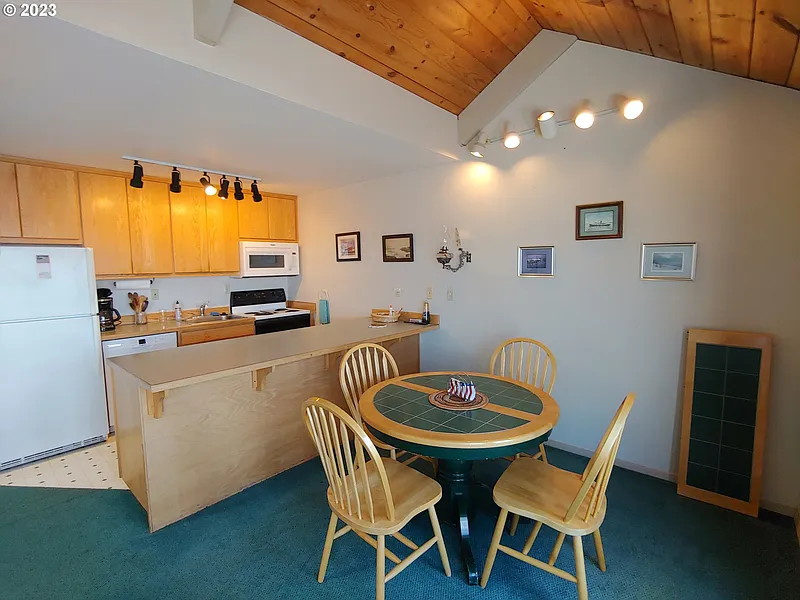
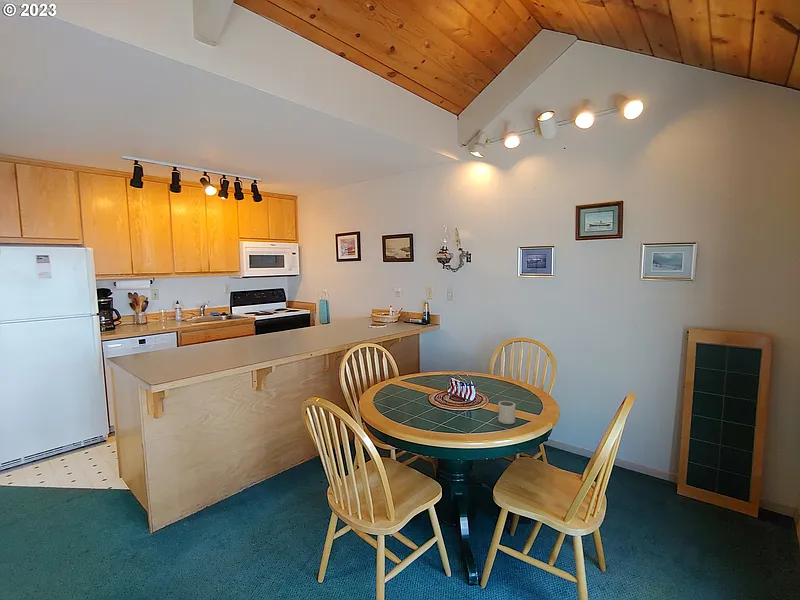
+ cup [497,400,516,425]
